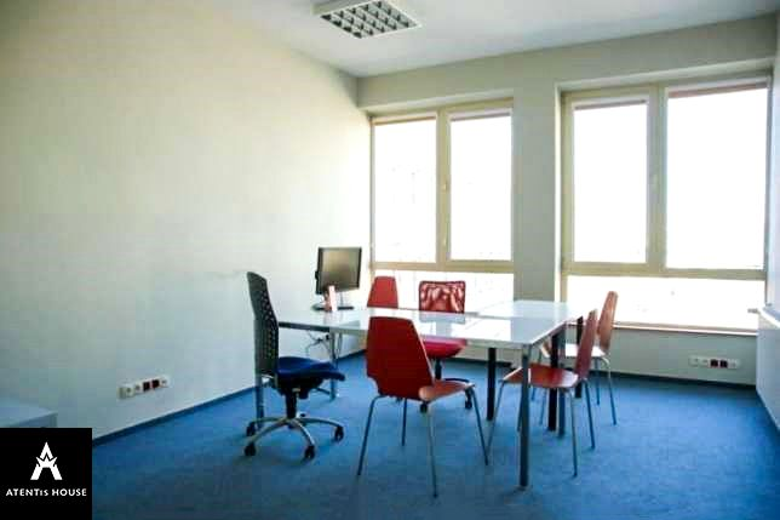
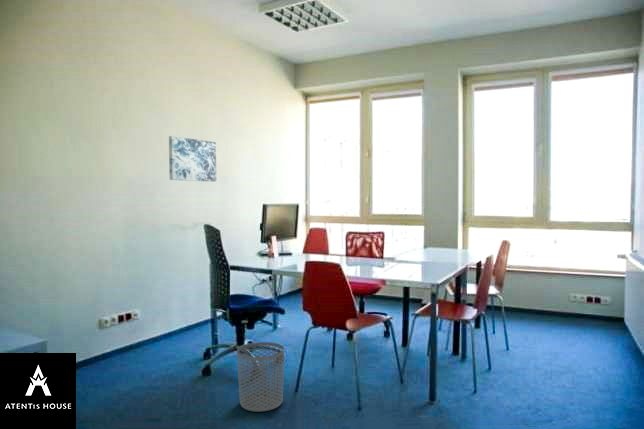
+ wall art [168,135,217,182]
+ waste bin [236,341,285,413]
